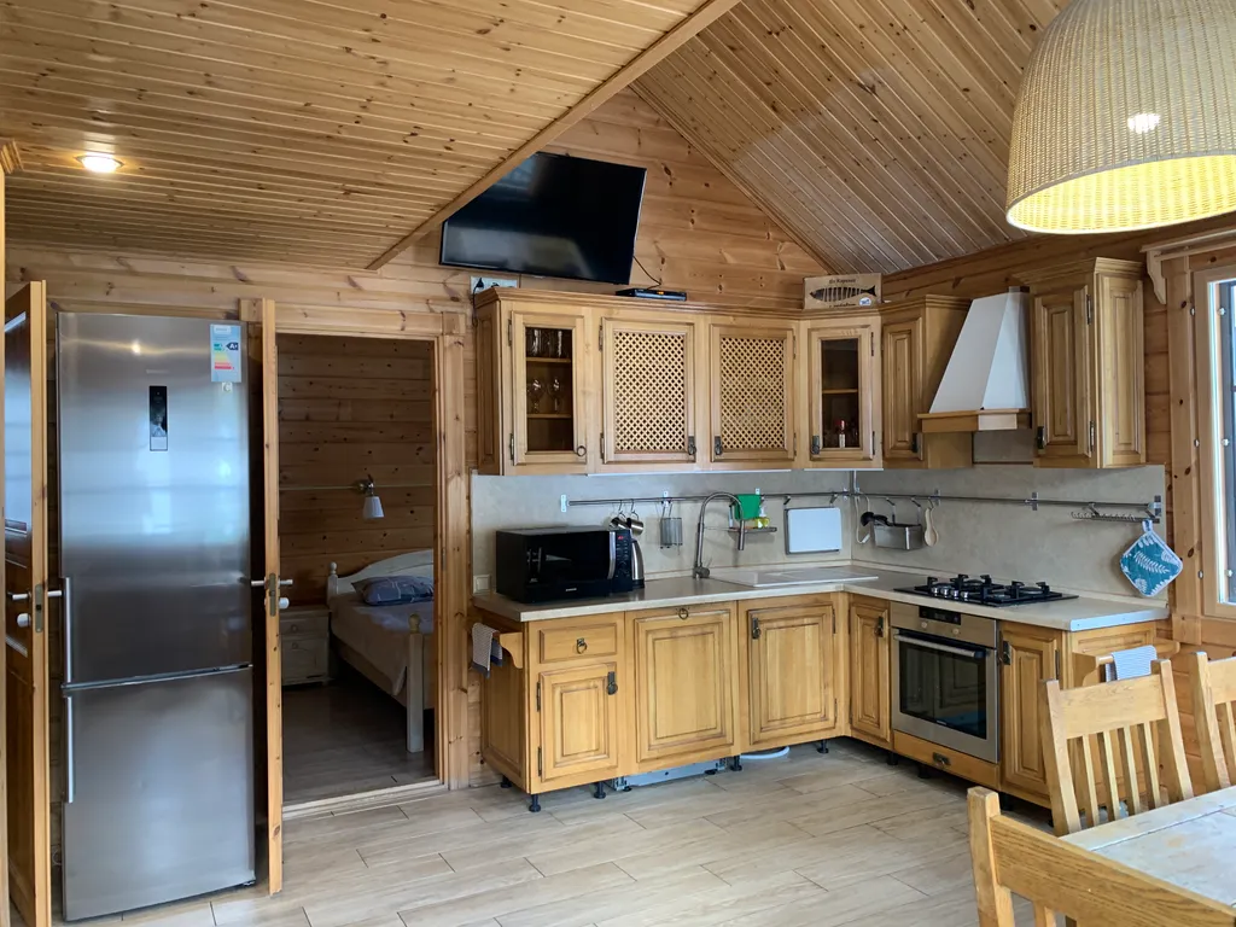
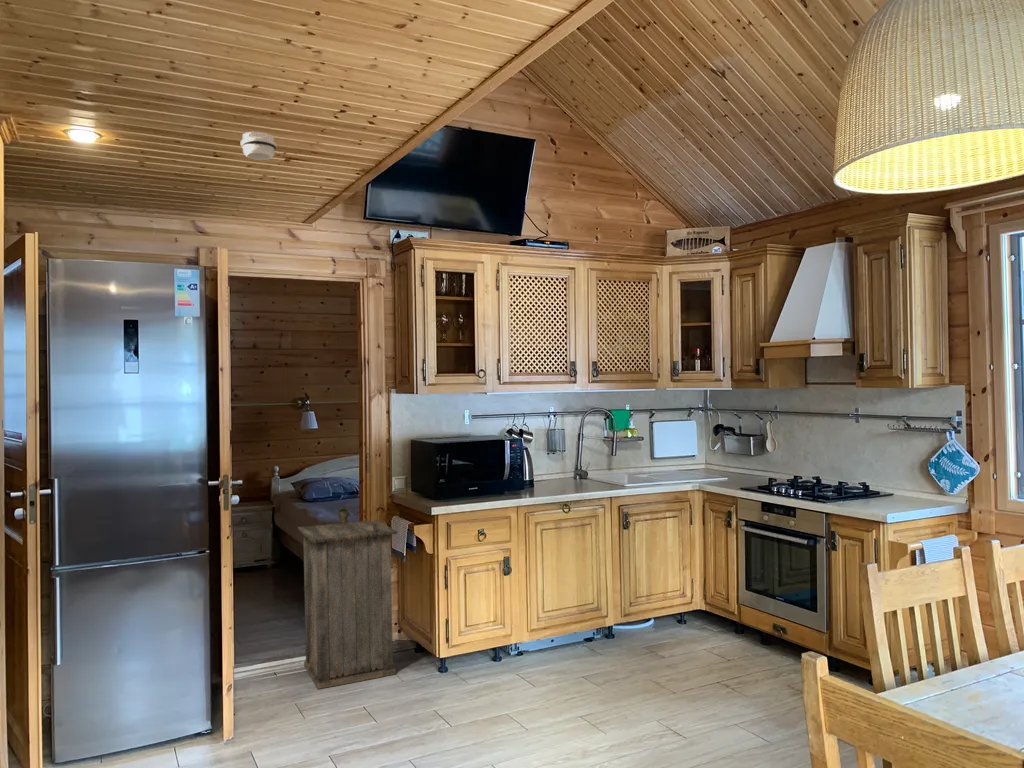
+ smoke detector [240,131,277,161]
+ trash bin [297,519,398,690]
